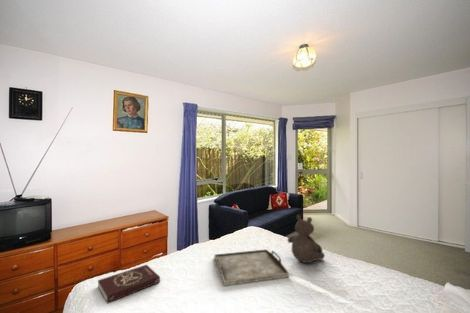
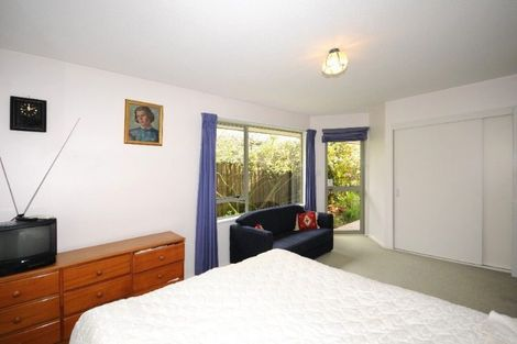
- serving tray [213,248,290,287]
- book [97,264,161,304]
- teddy bear [287,214,326,264]
